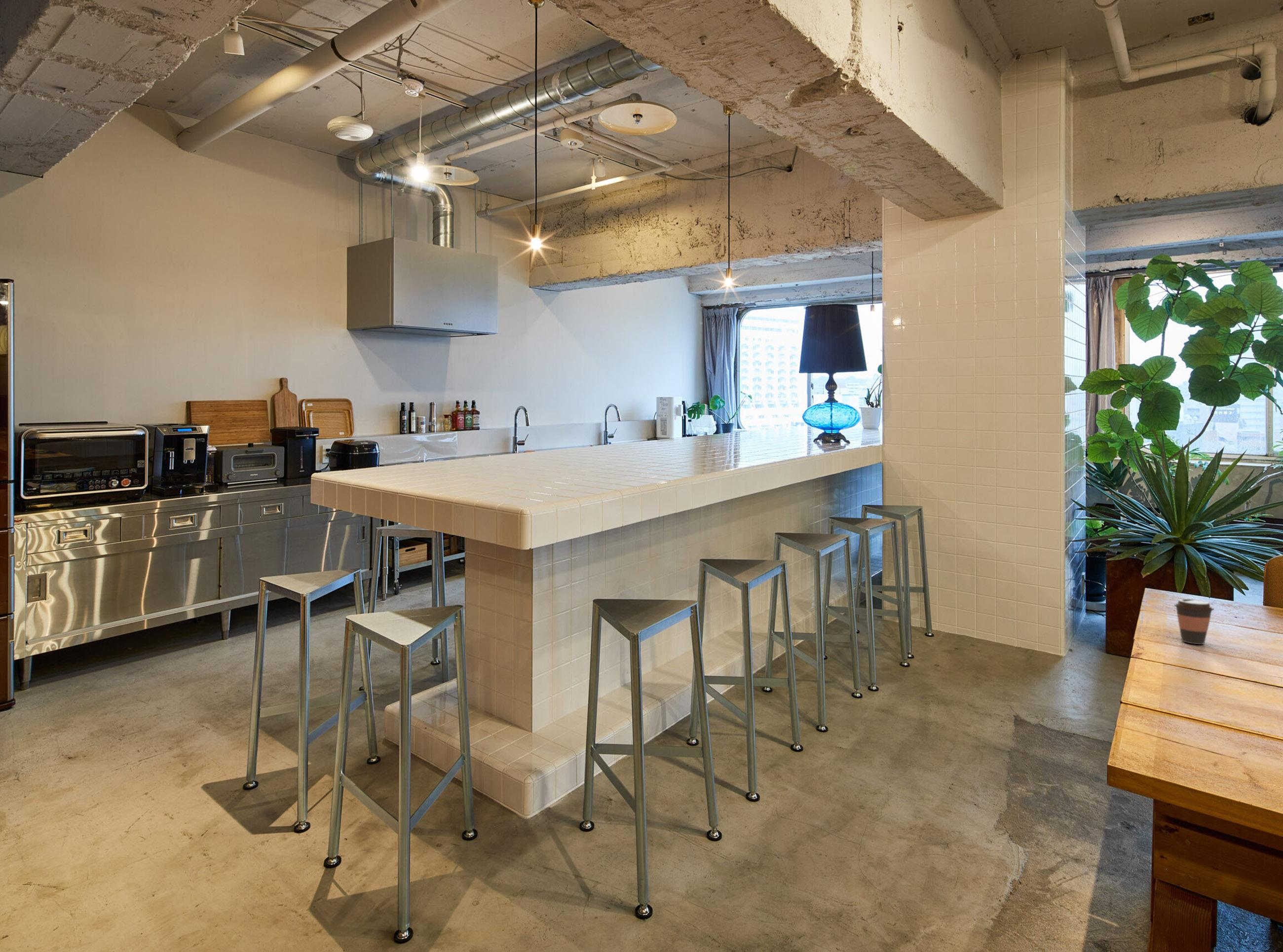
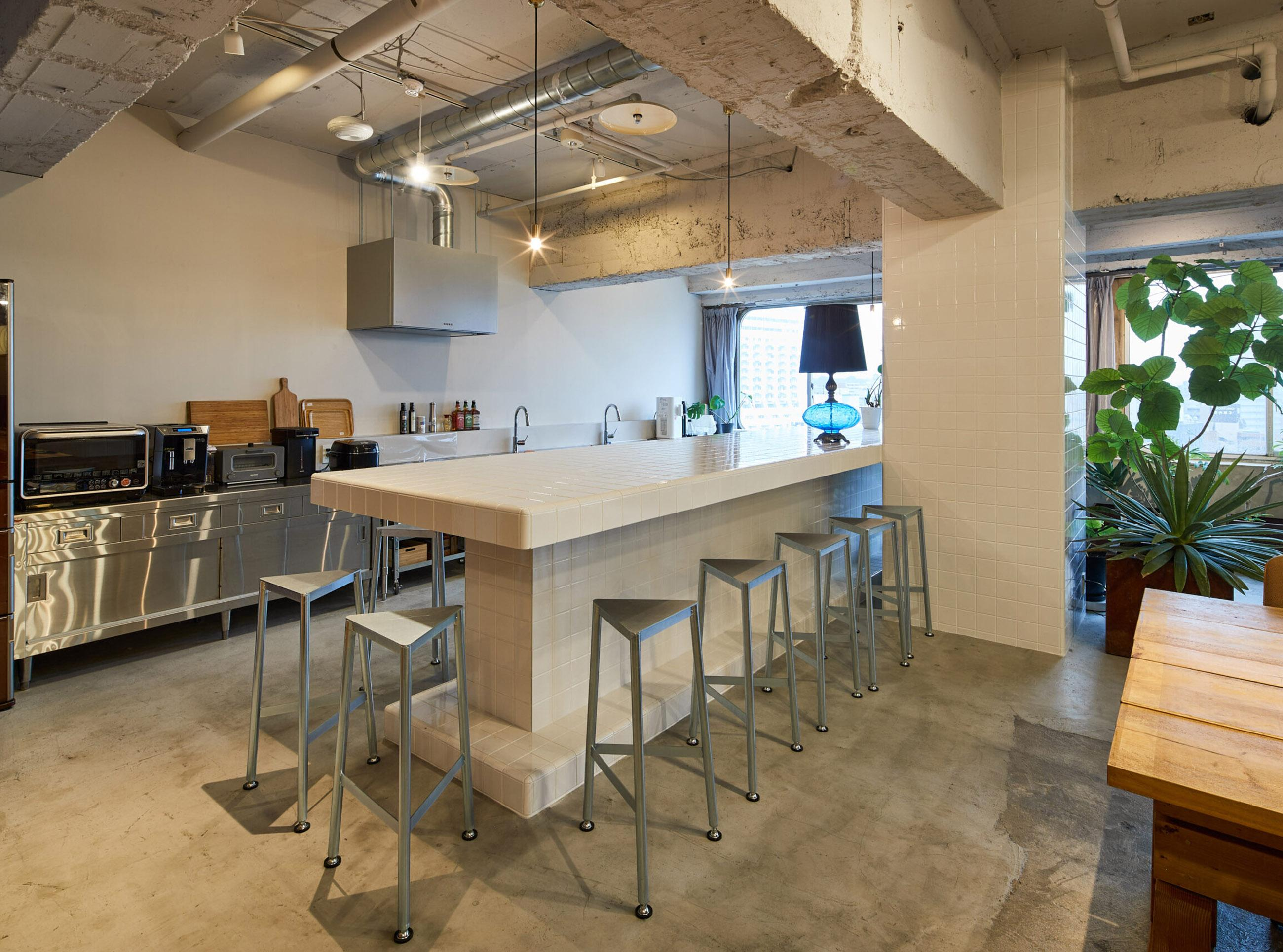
- coffee cup [1173,598,1215,645]
